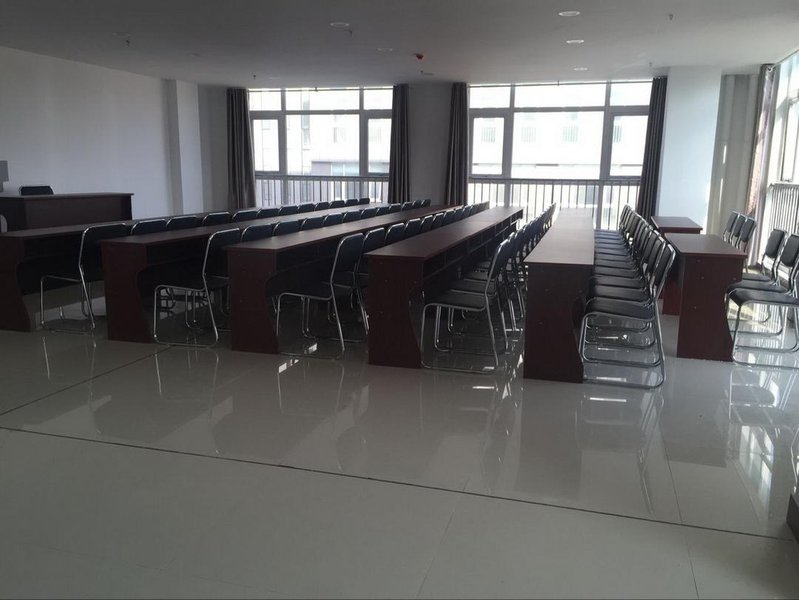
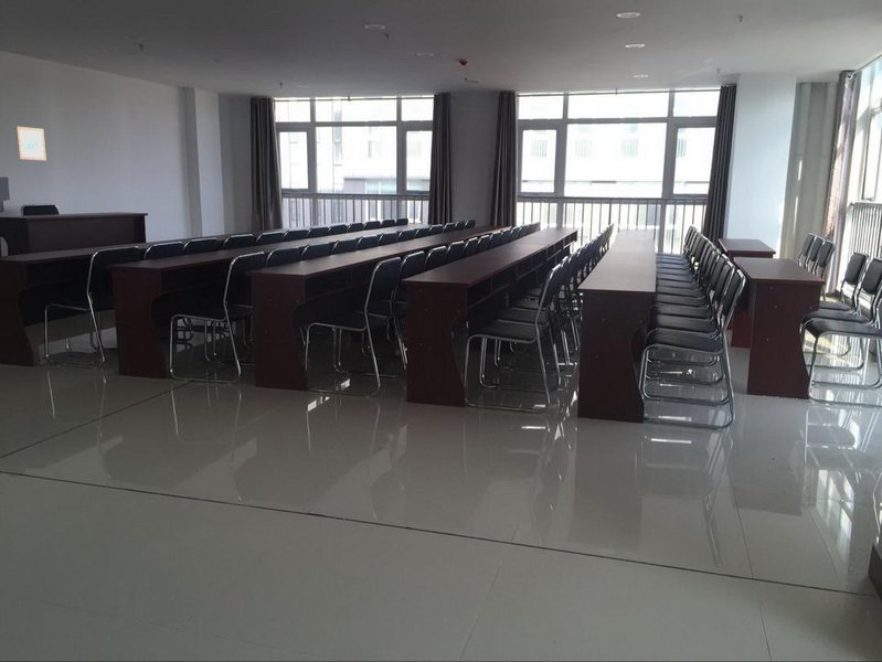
+ wall art [15,126,47,161]
